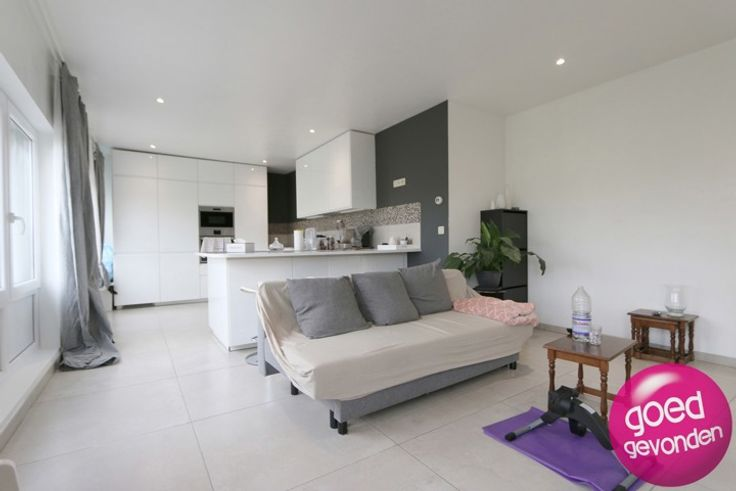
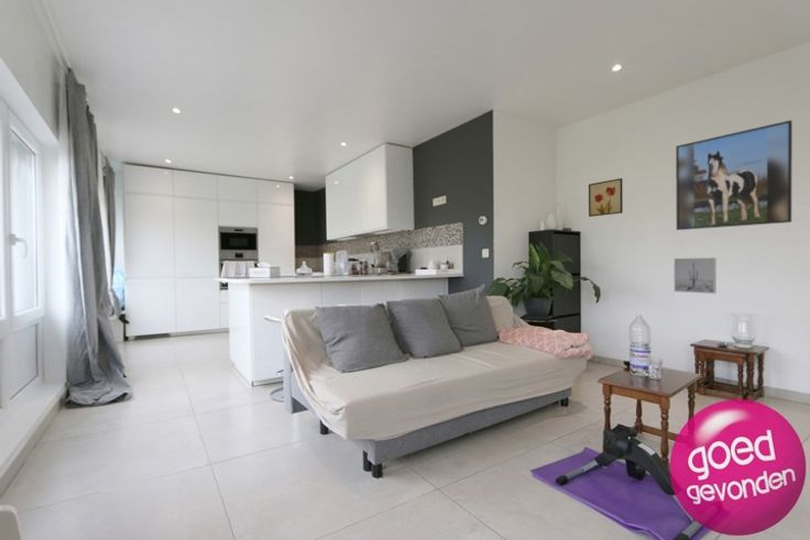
+ wall art [674,256,718,295]
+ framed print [675,119,793,231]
+ wall art [588,177,624,218]
